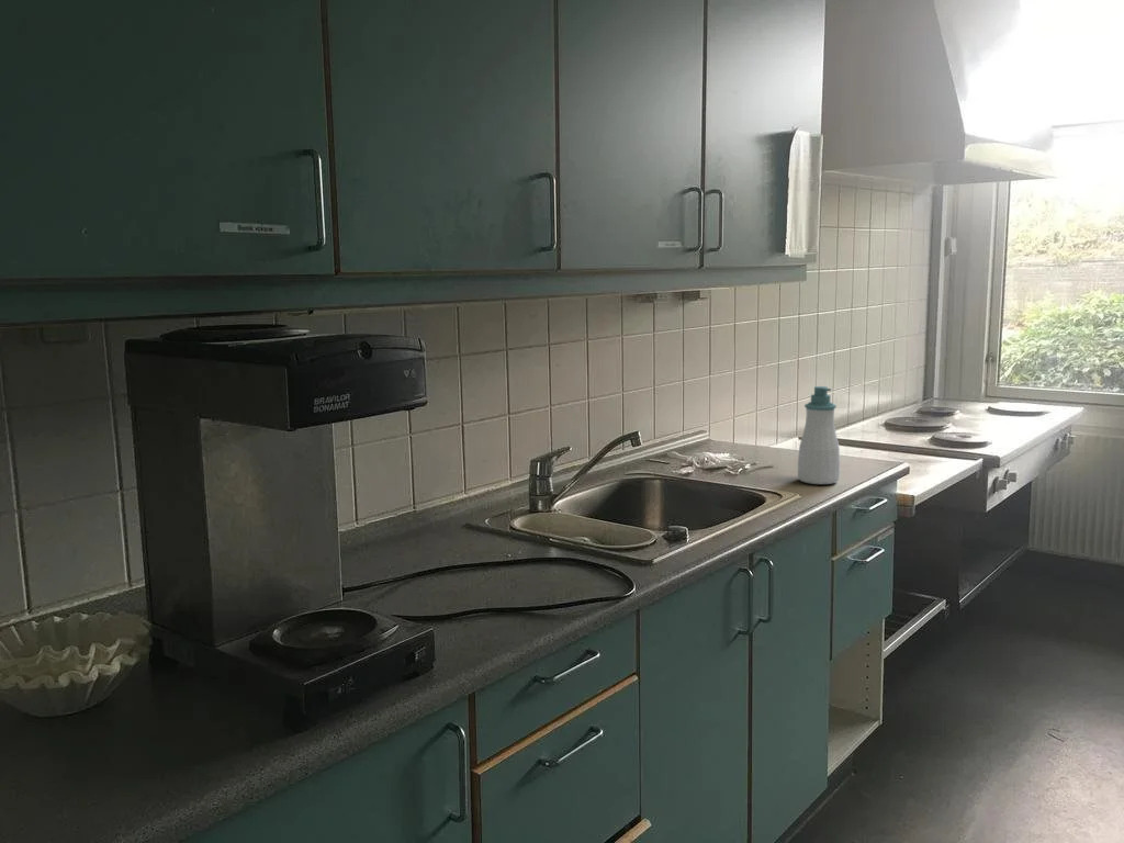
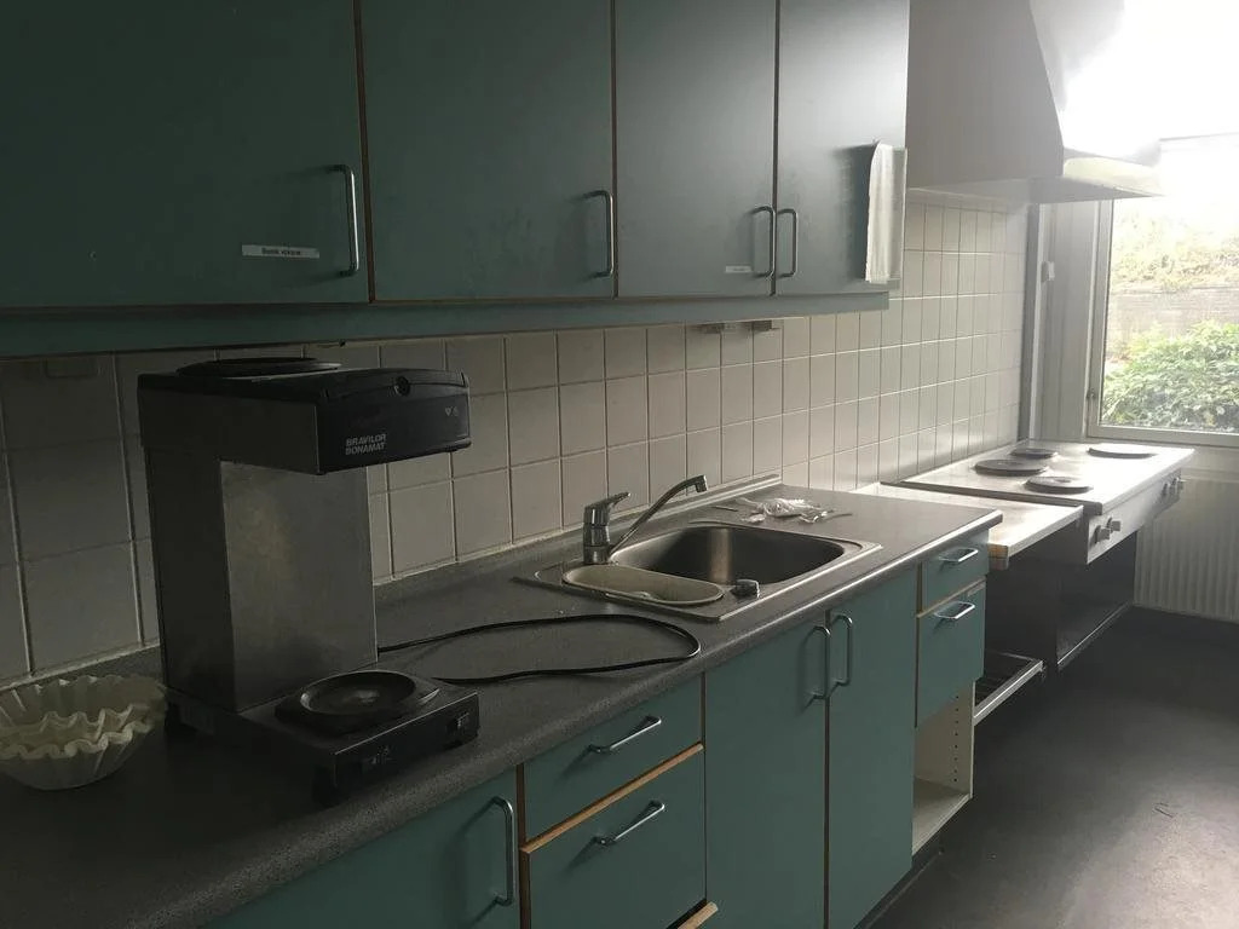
- soap bottle [797,385,841,485]
